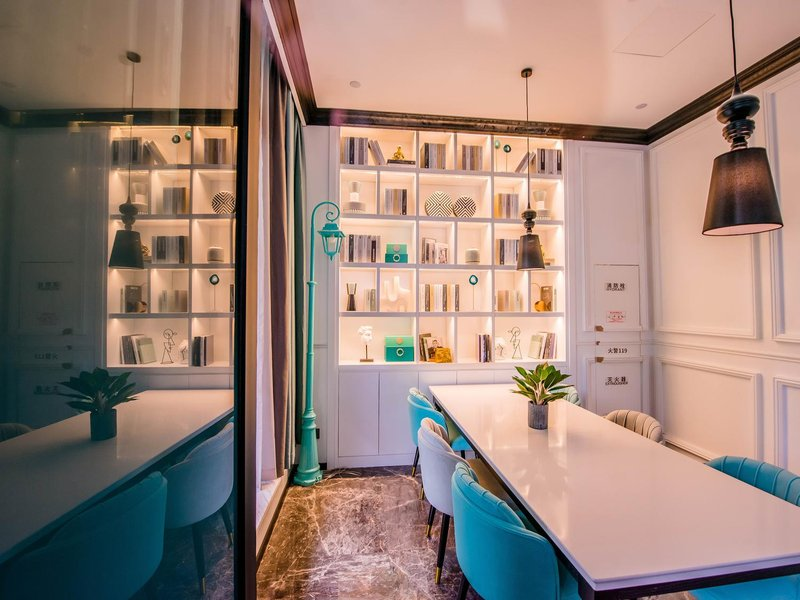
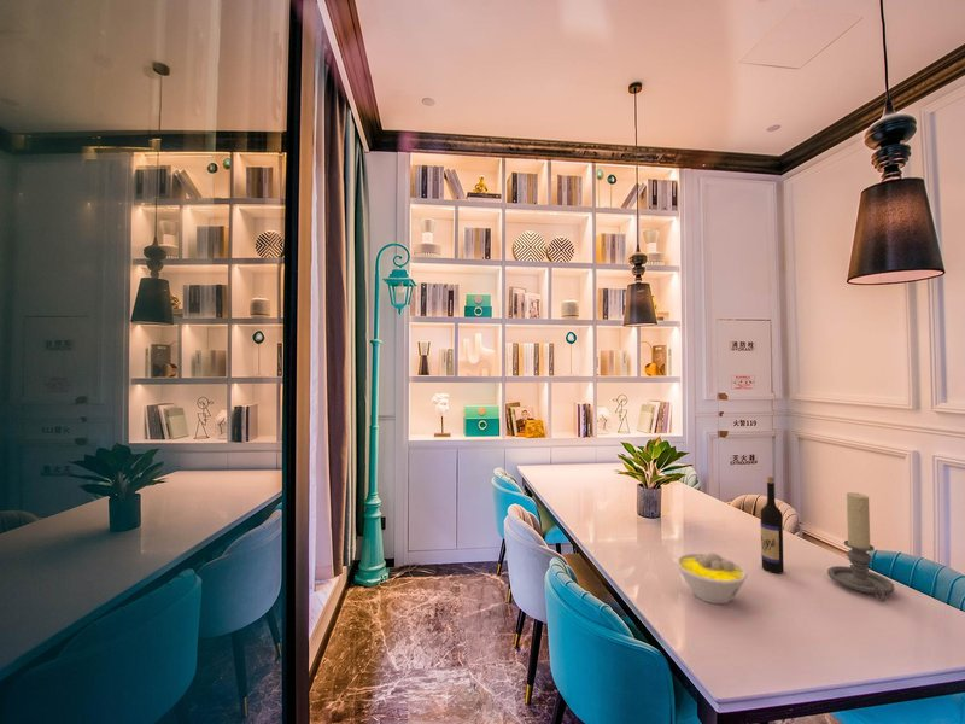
+ candle holder [826,491,895,603]
+ wine bottle [760,475,785,574]
+ bowl [676,551,748,605]
